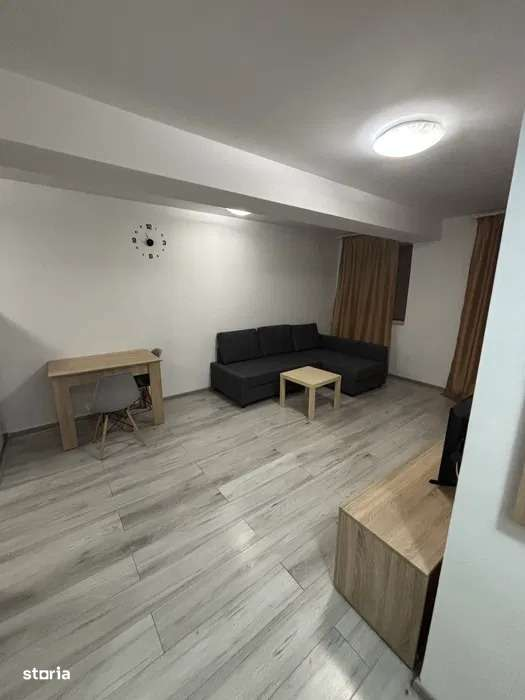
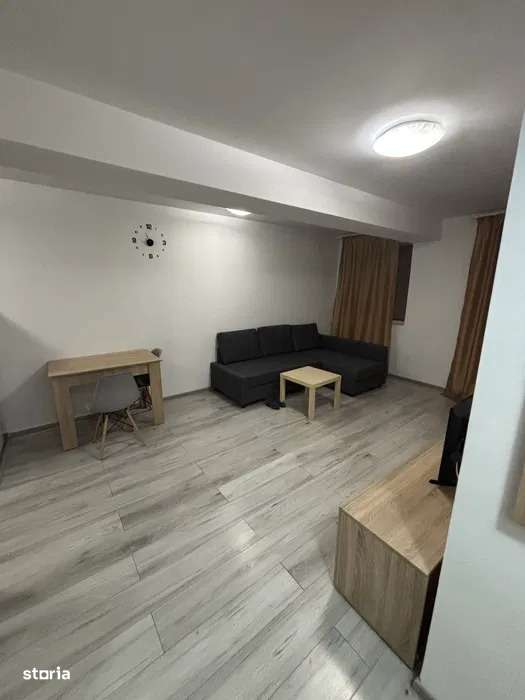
+ boots [264,389,287,410]
